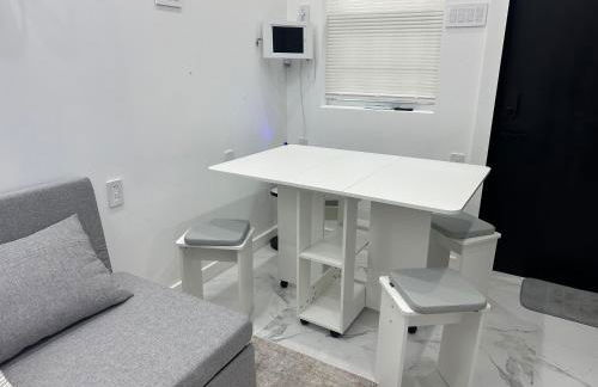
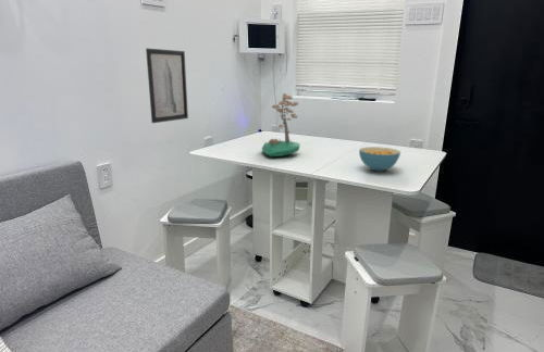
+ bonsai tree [261,92,301,158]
+ cereal bowl [358,146,401,172]
+ wall art [145,48,189,124]
